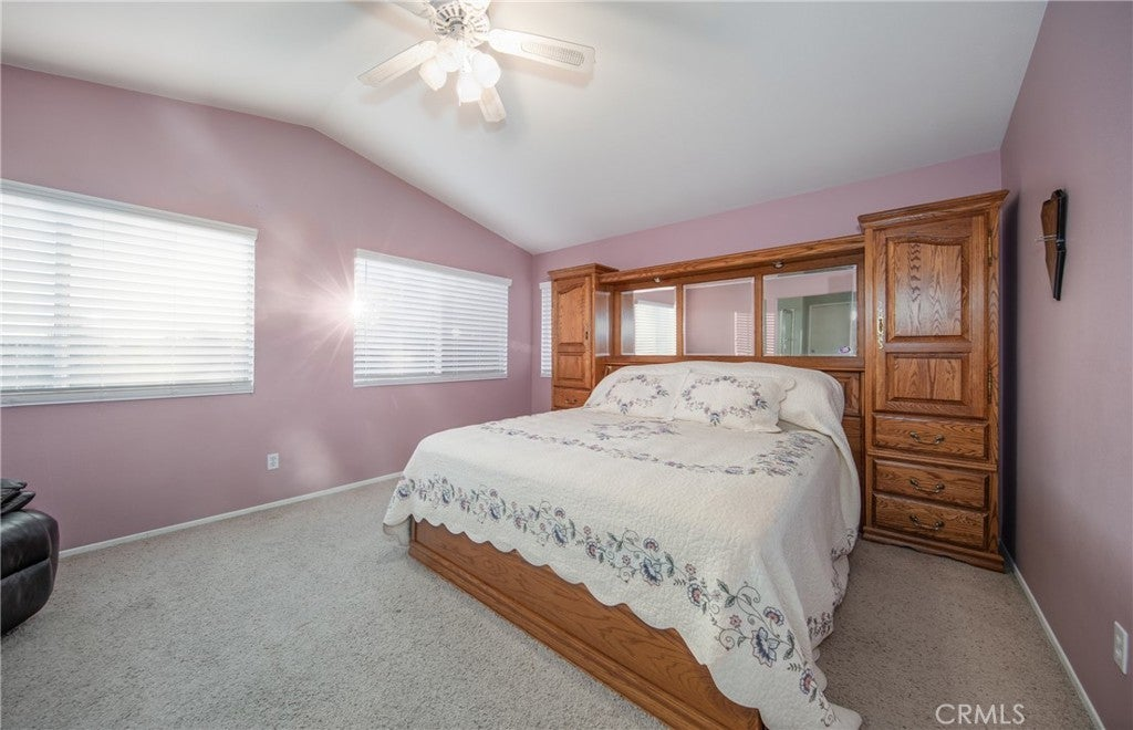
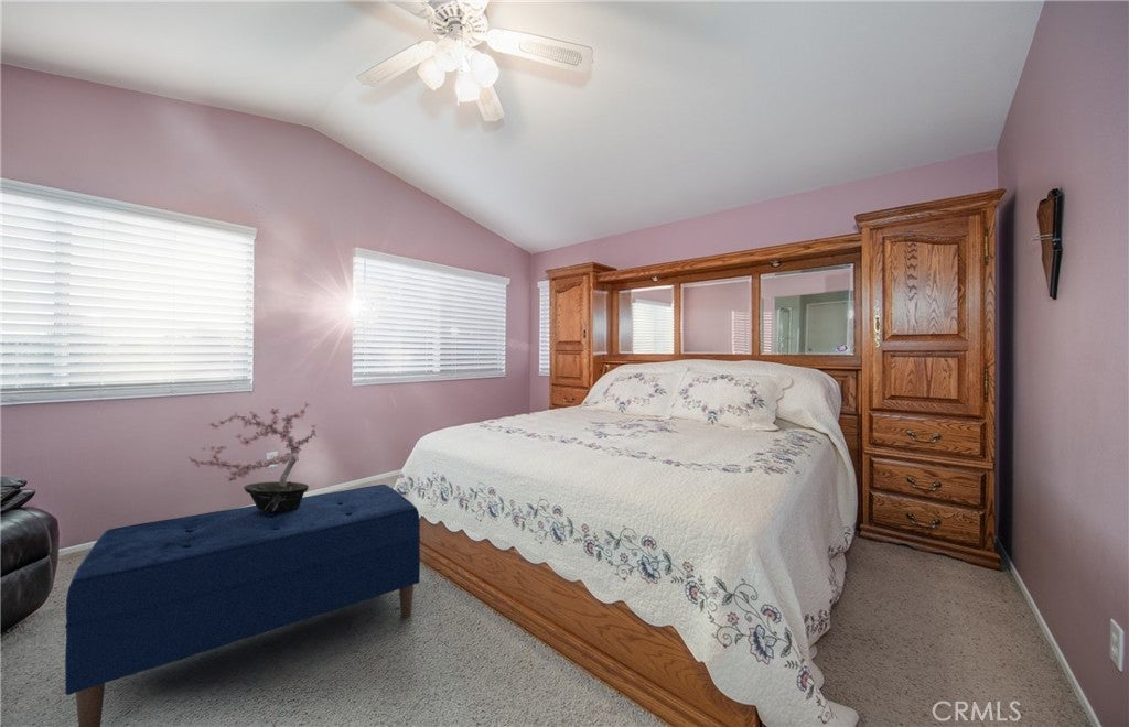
+ bench [64,484,421,727]
+ potted plant [187,401,318,511]
